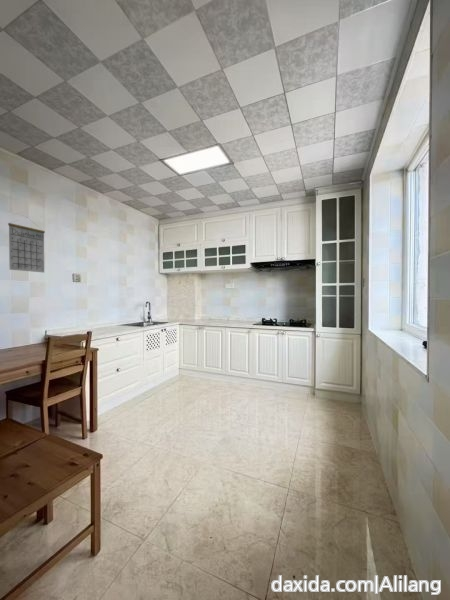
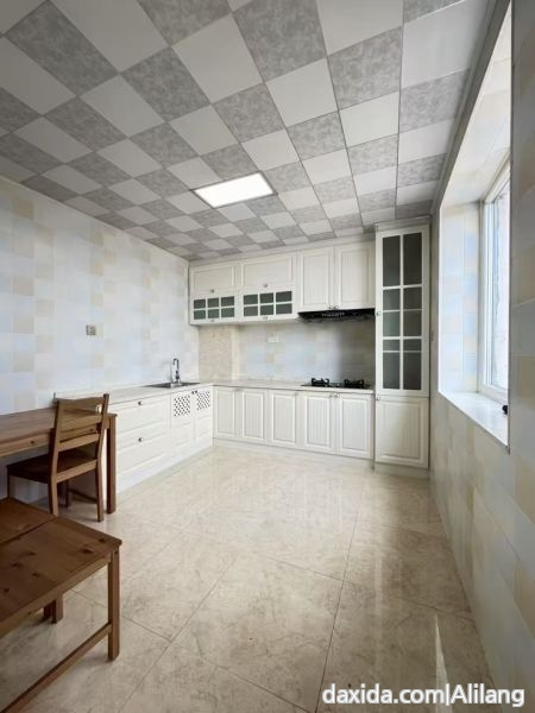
- calendar [7,217,46,274]
